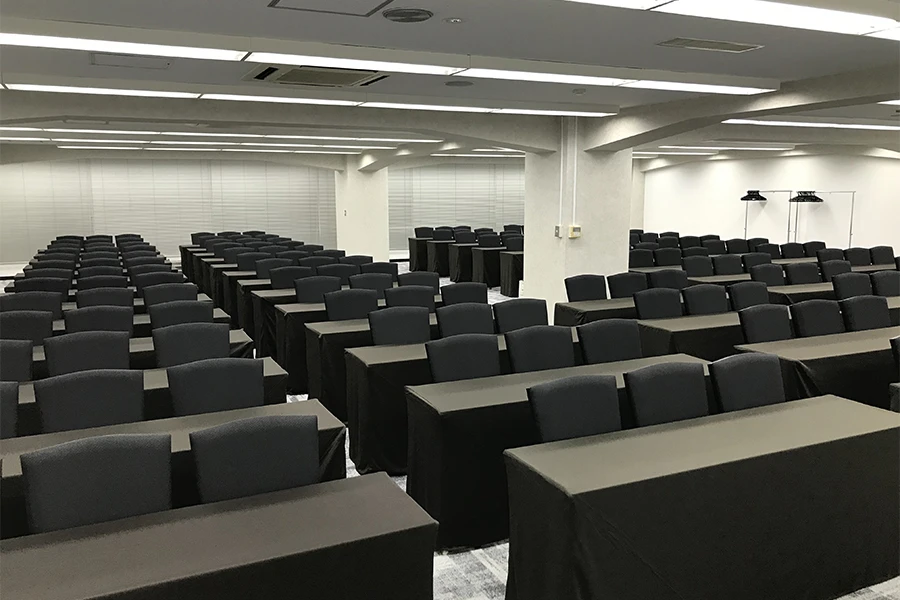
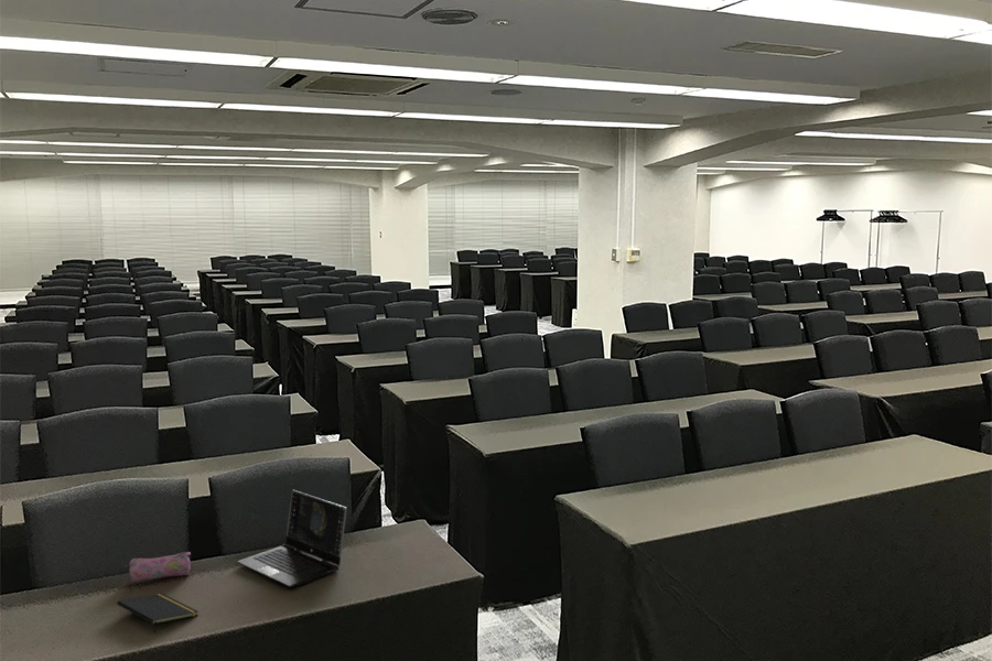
+ laptop [236,489,348,588]
+ notepad [116,593,200,636]
+ pencil case [129,551,192,583]
